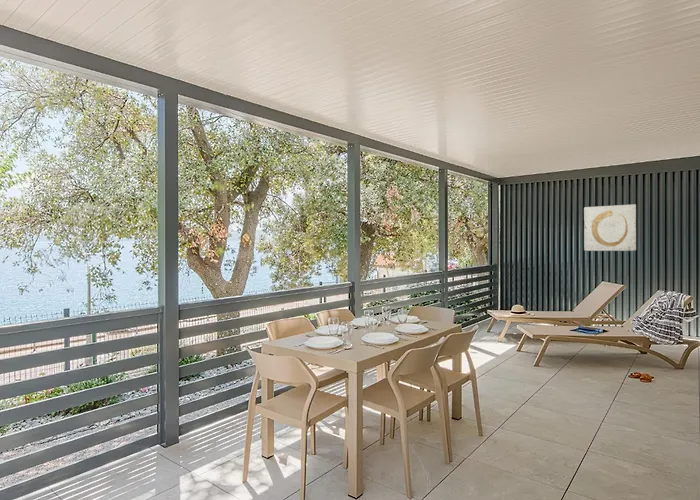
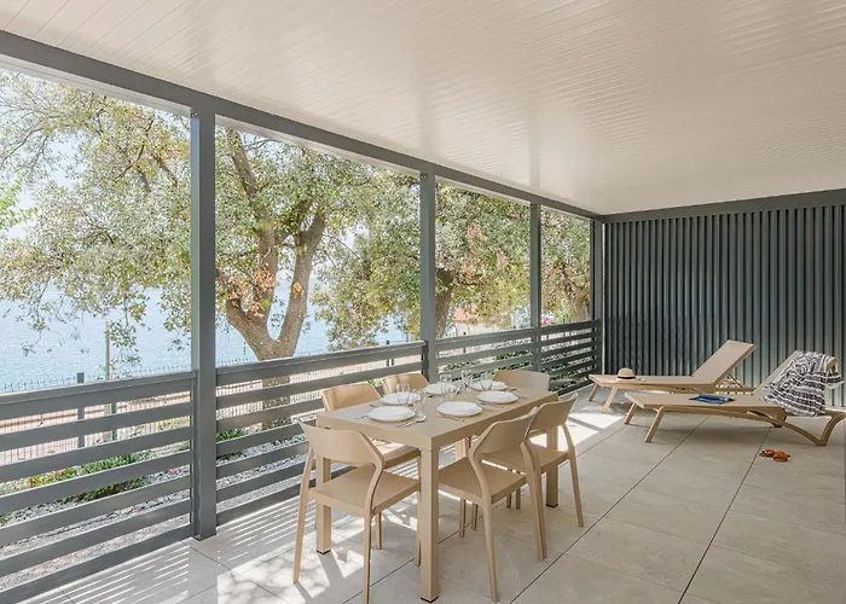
- wall art [583,203,637,252]
